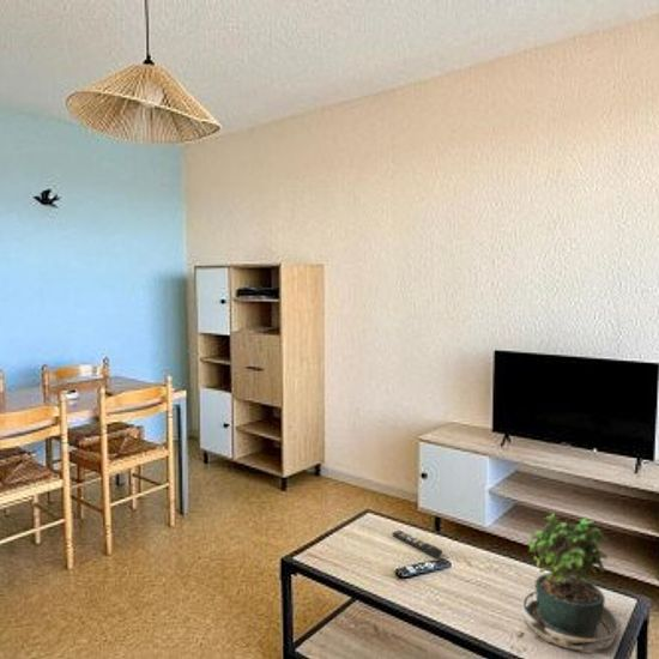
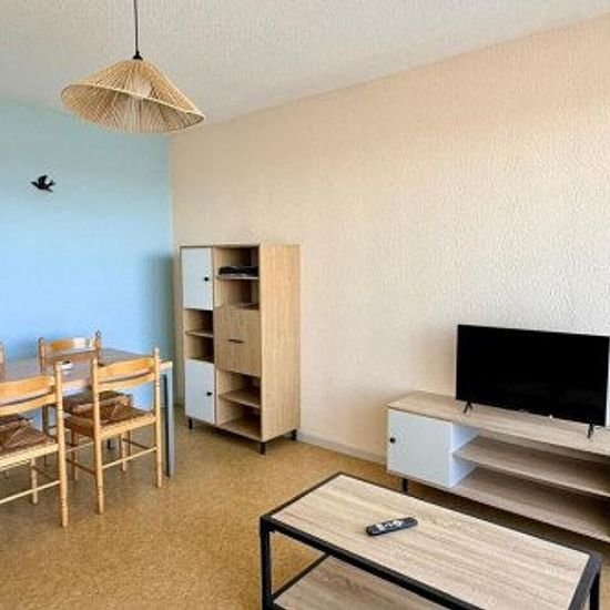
- remote control [391,530,443,558]
- potted plant [508,512,622,657]
